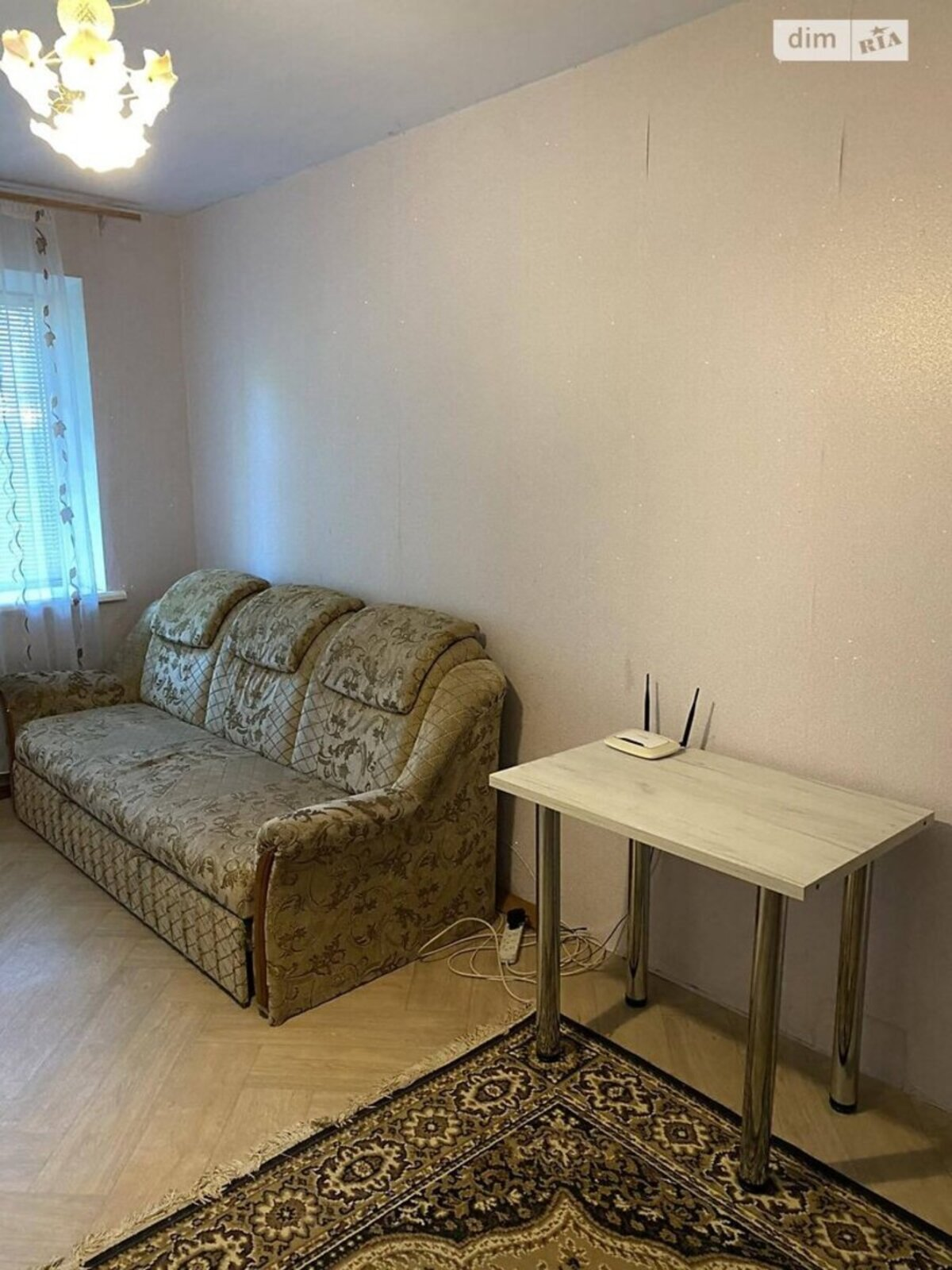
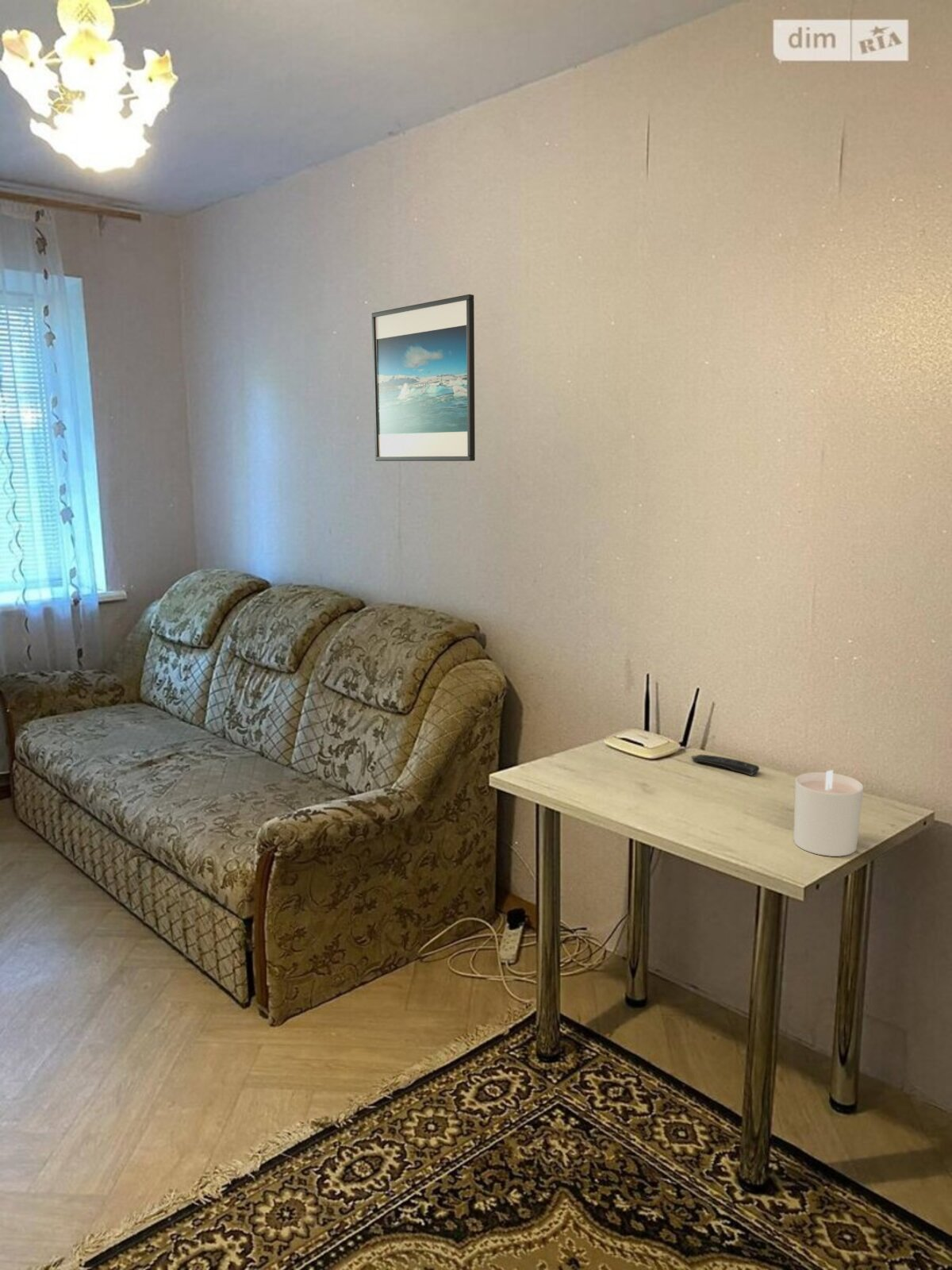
+ remote control [690,753,760,776]
+ candle [793,769,864,857]
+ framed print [370,294,476,462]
